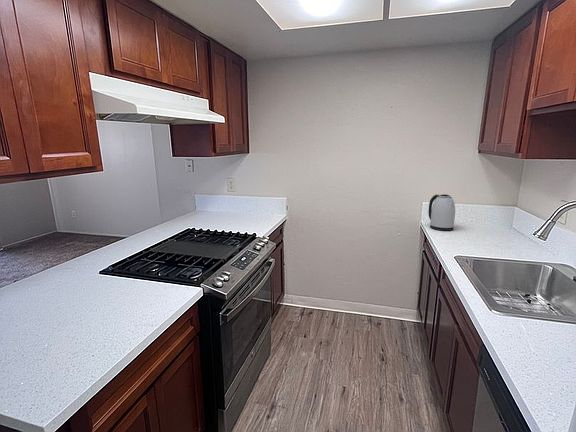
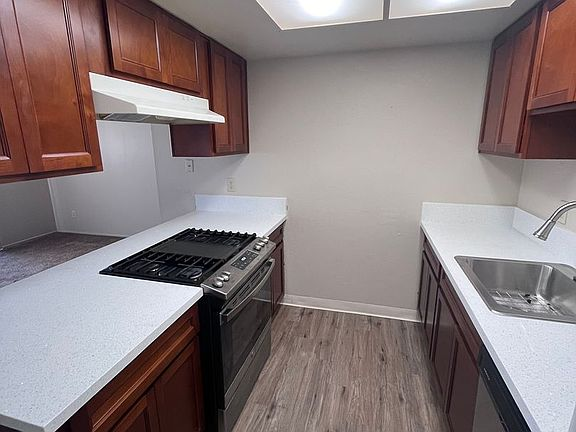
- kettle [427,194,456,232]
